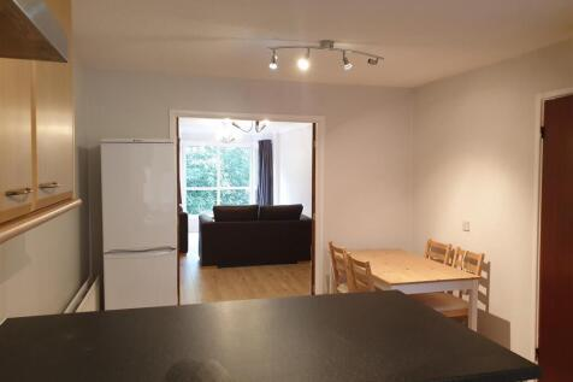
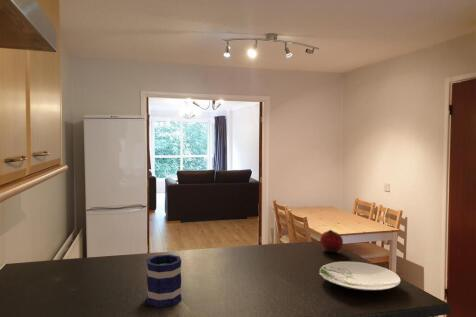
+ plate [318,261,402,292]
+ fruit [319,229,344,253]
+ mug [146,253,183,308]
